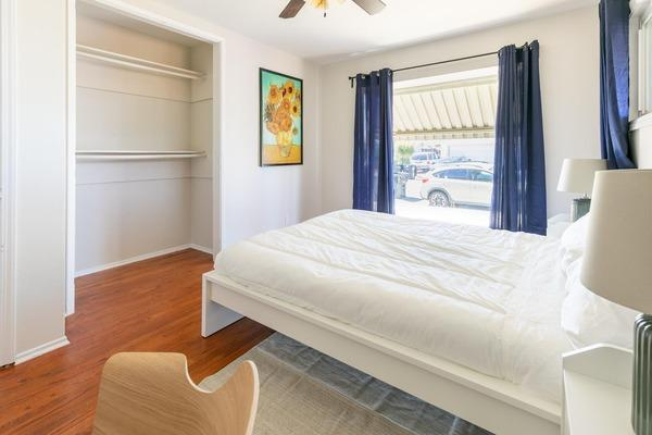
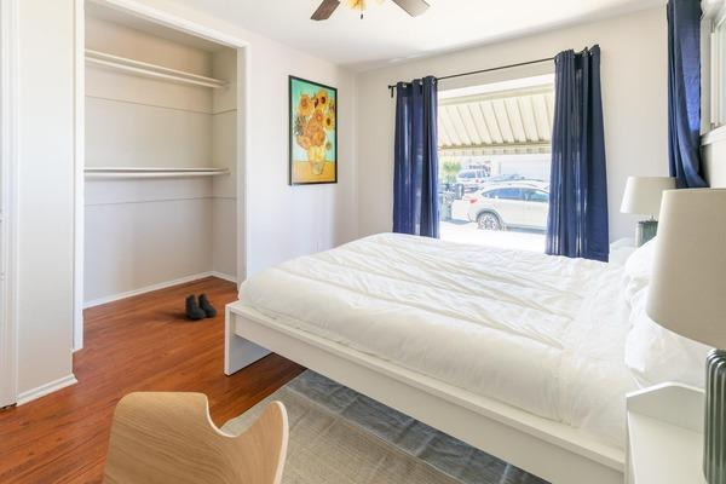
+ boots [184,292,219,319]
